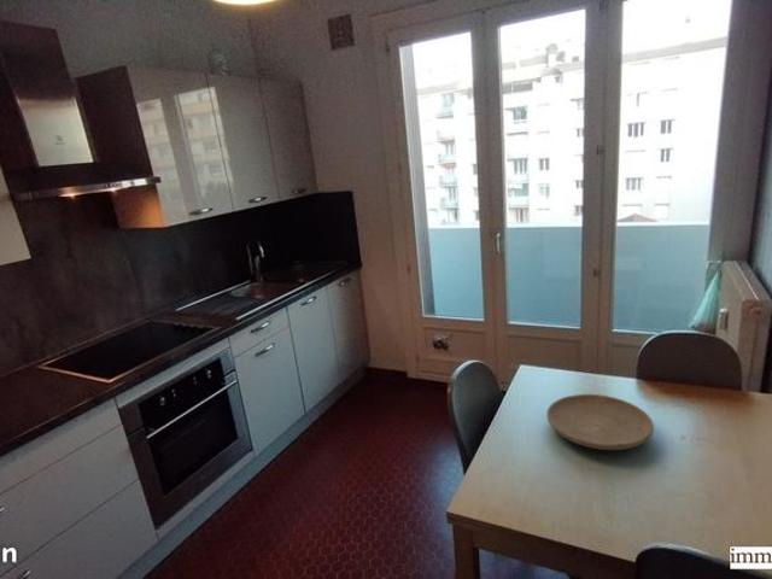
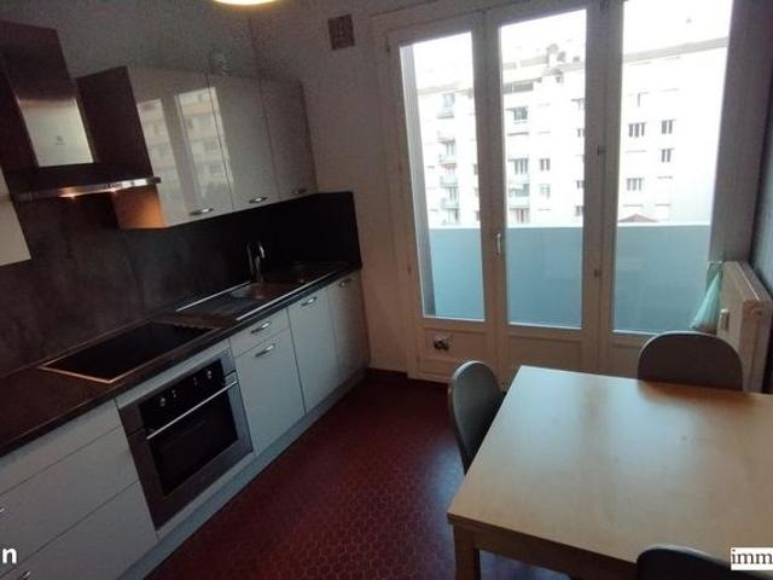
- plate [545,393,655,451]
